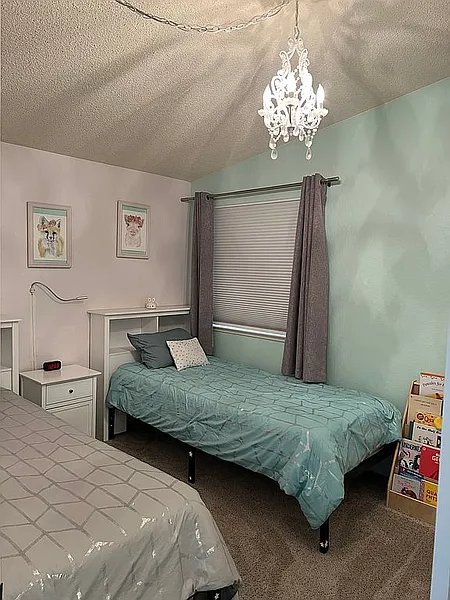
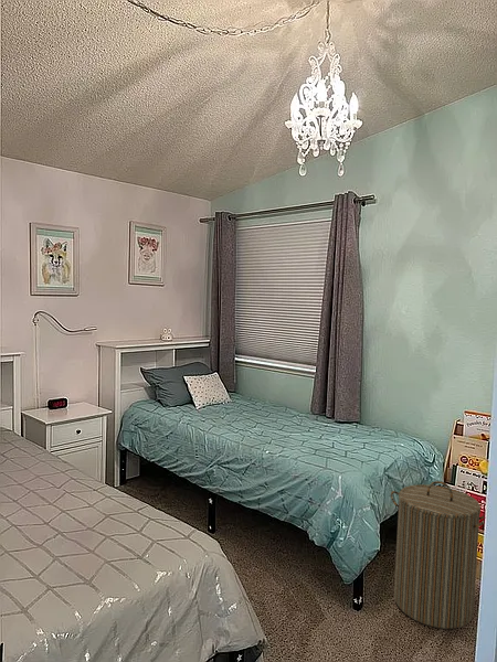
+ laundry hamper [390,480,485,630]
